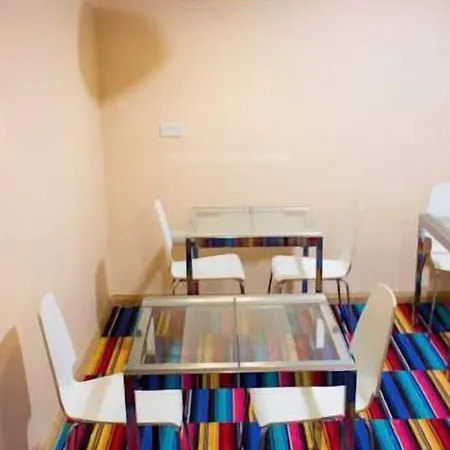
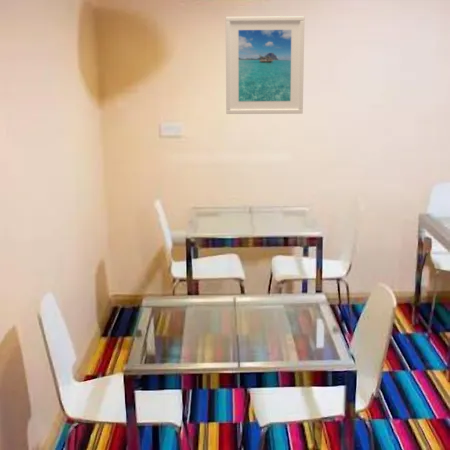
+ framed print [225,15,305,115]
